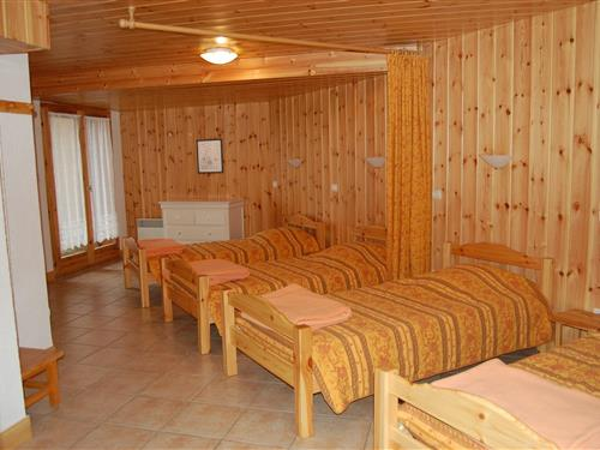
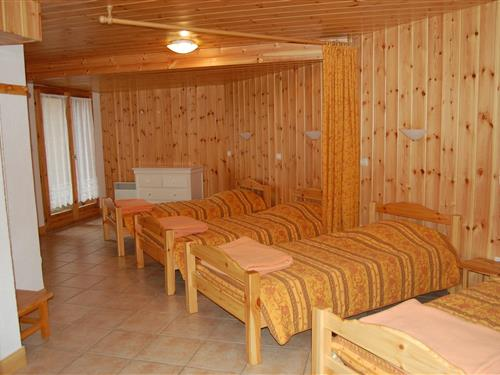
- wall art [194,137,224,175]
